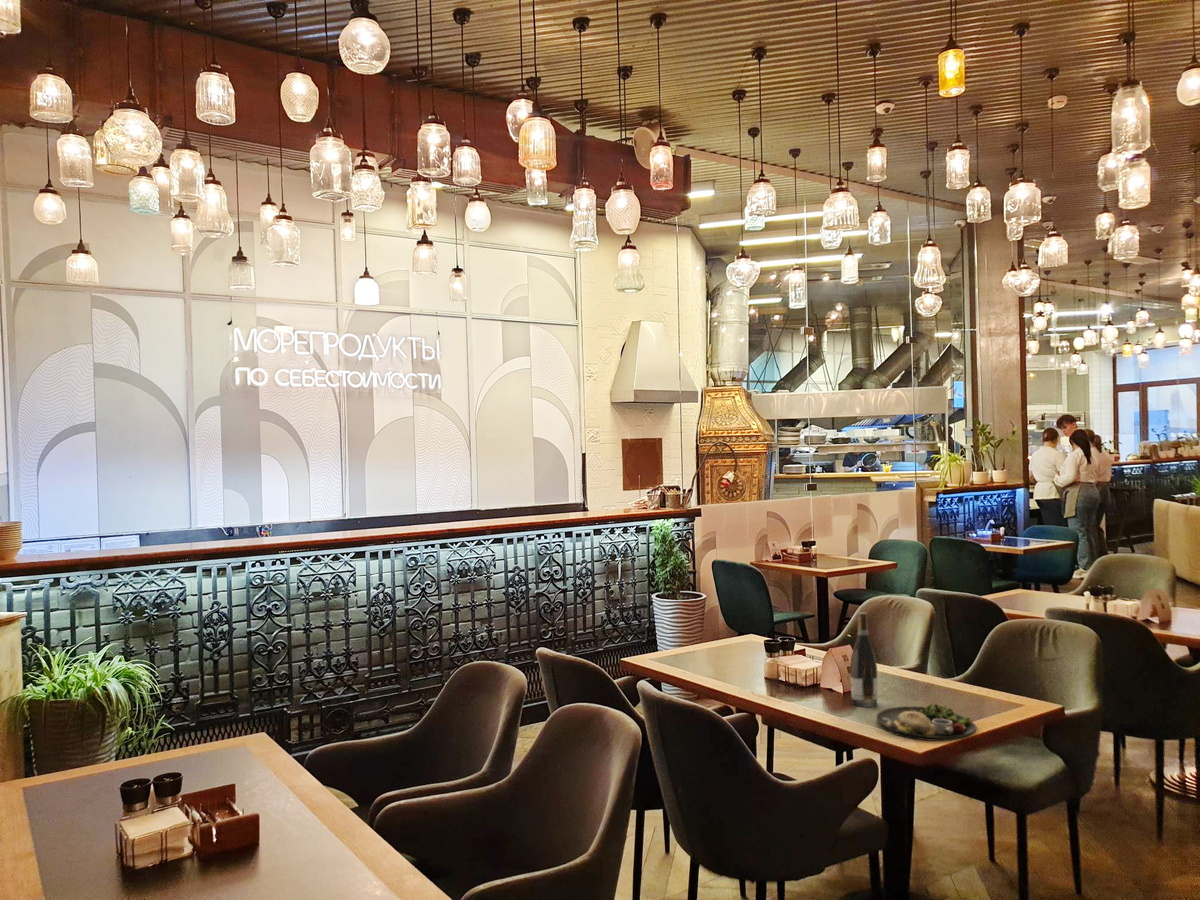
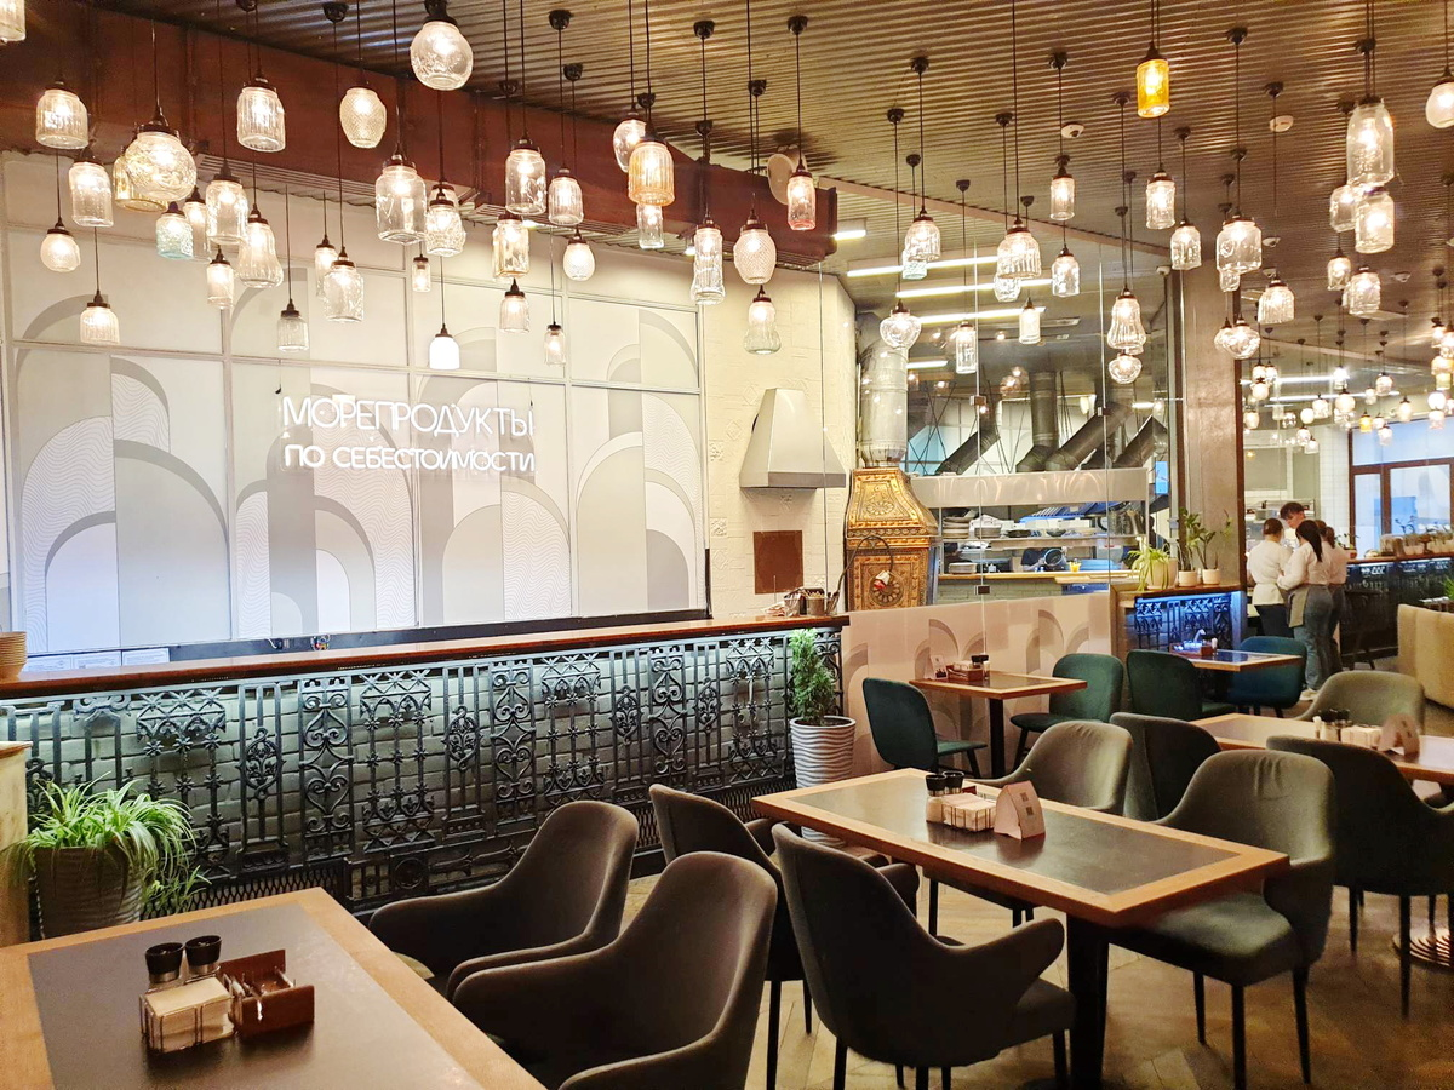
- wine bottle [849,611,879,708]
- dinner plate [875,702,978,742]
